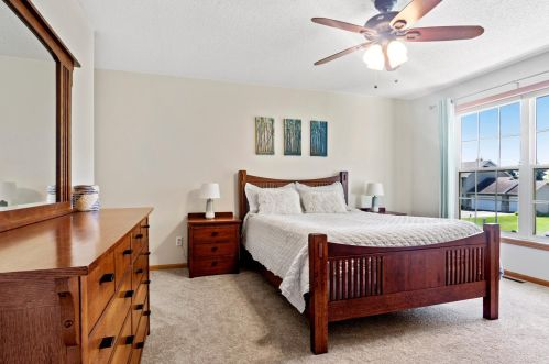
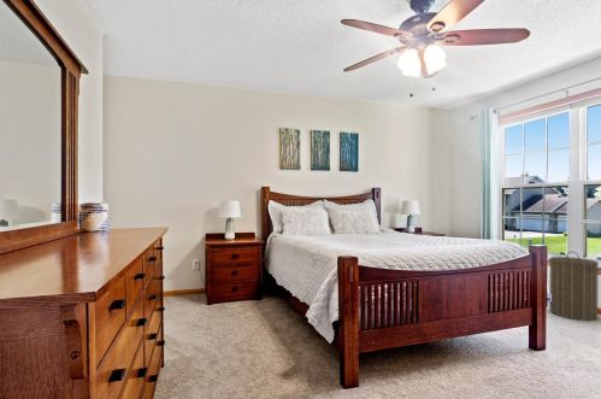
+ laundry hamper [547,250,601,322]
